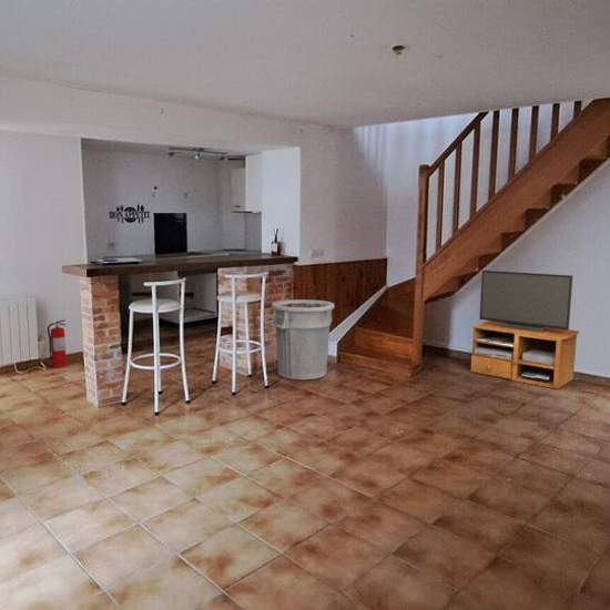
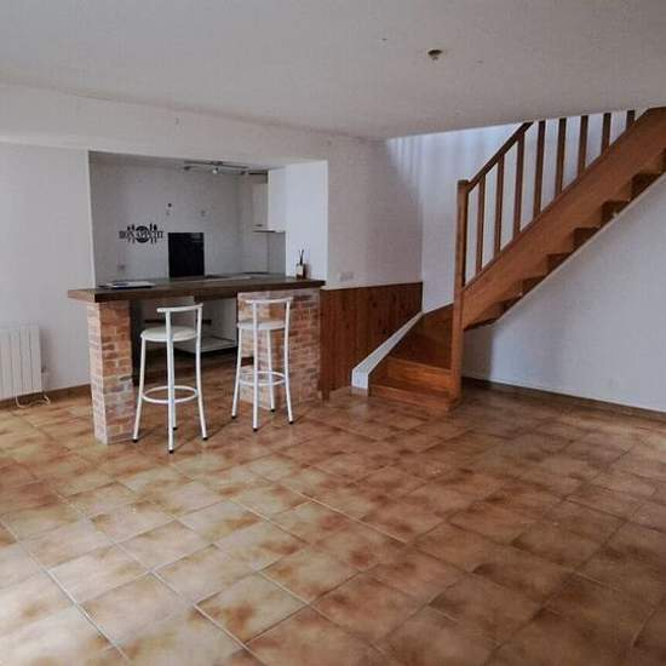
- tv stand [470,270,580,390]
- trash can [271,298,336,380]
- fire extinguisher [47,318,68,368]
